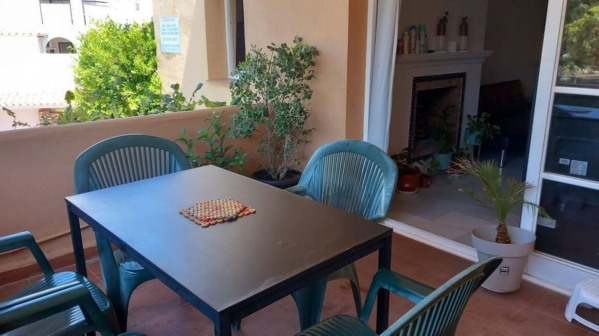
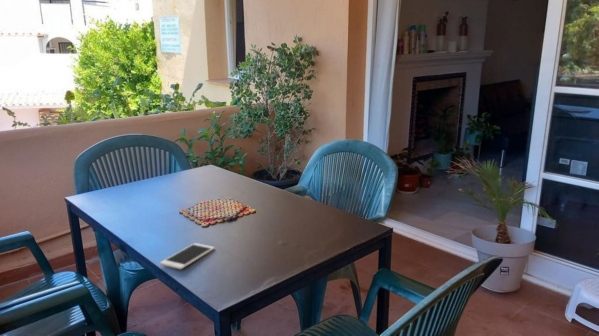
+ cell phone [159,242,216,270]
